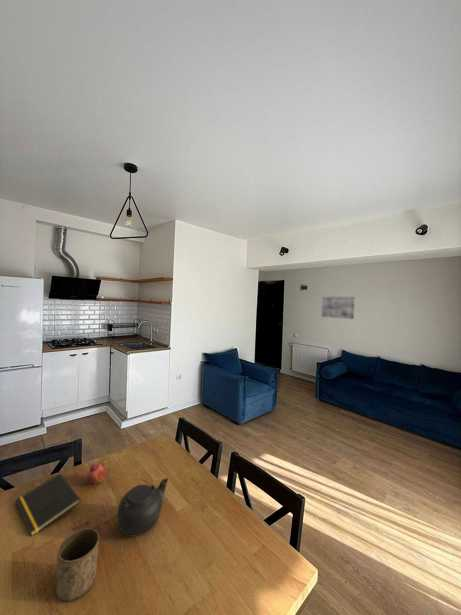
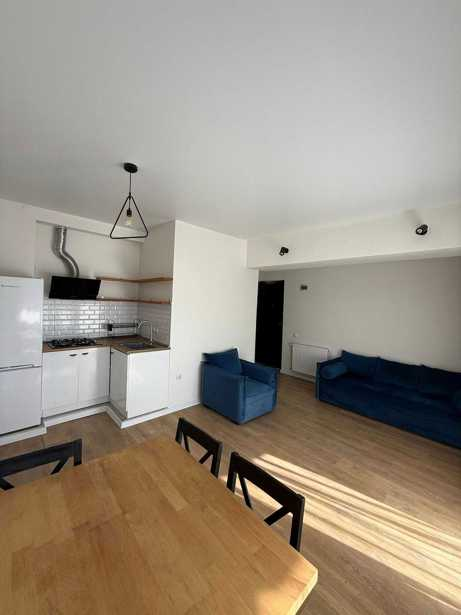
- cup [55,527,100,603]
- notepad [14,473,82,537]
- fruit [86,463,107,485]
- wall art [321,296,356,320]
- teapot [116,477,169,537]
